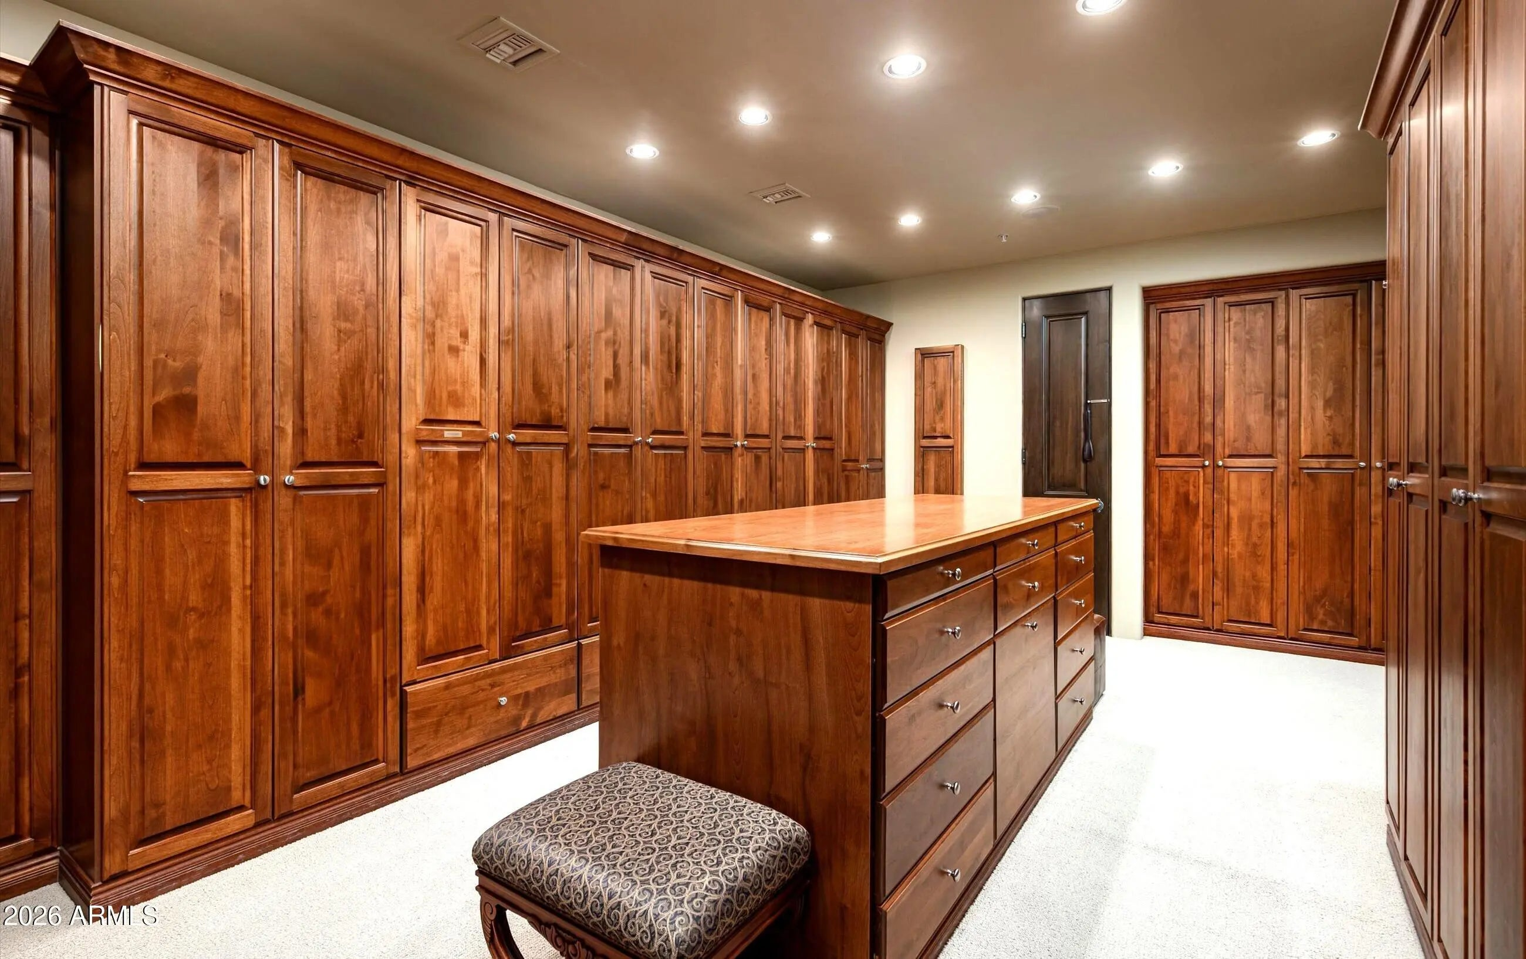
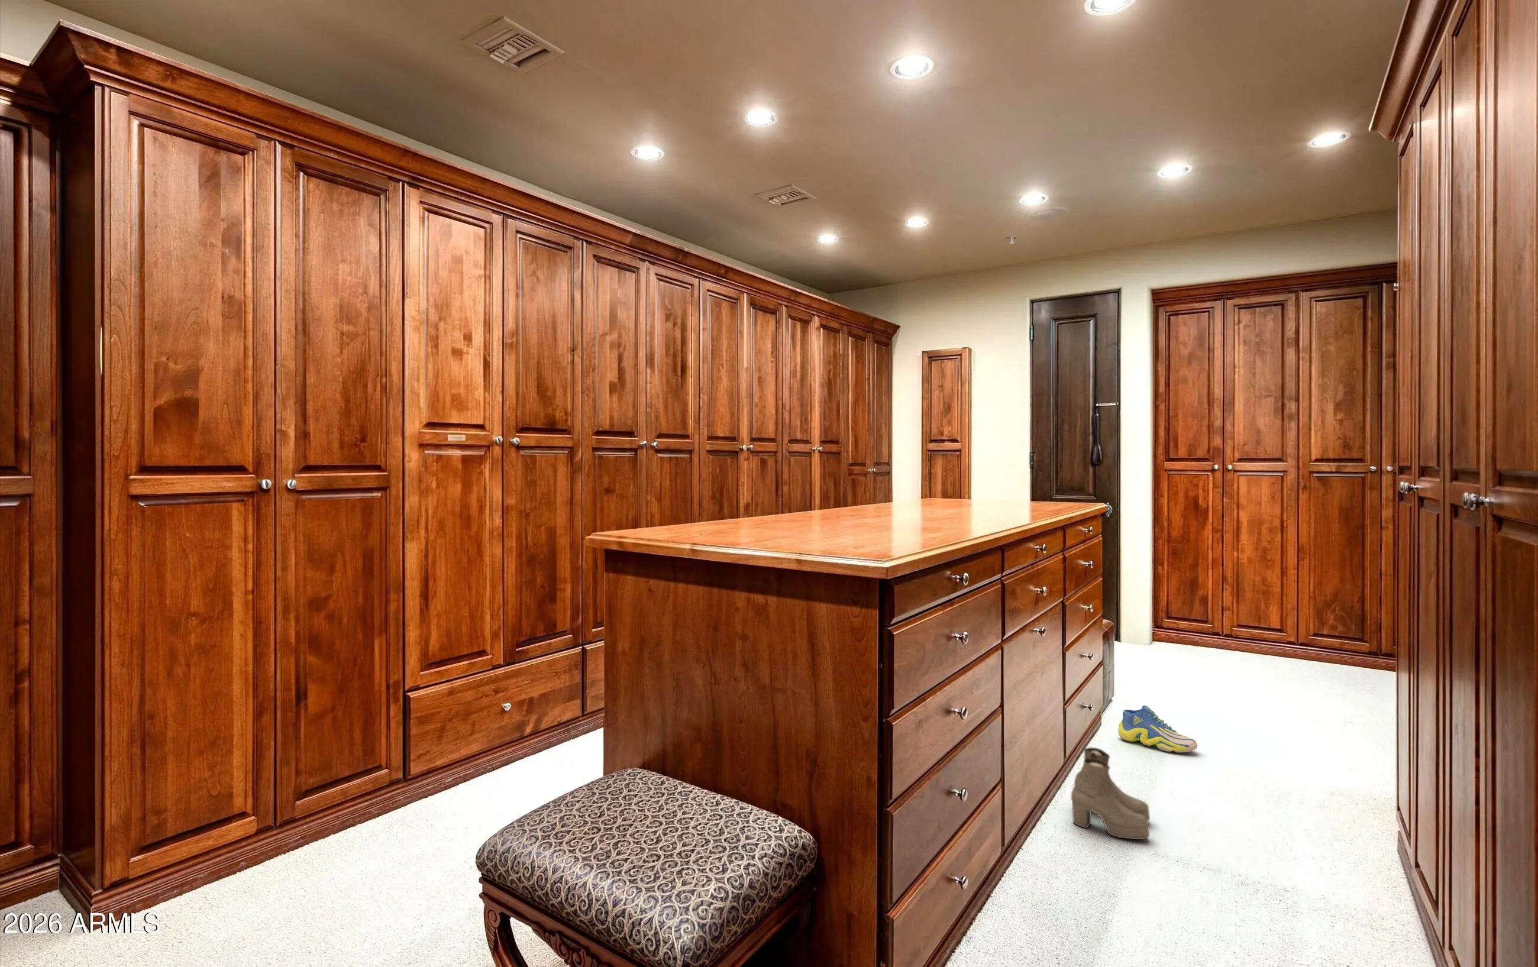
+ boots [1070,748,1150,840]
+ sneaker [1117,705,1198,753]
